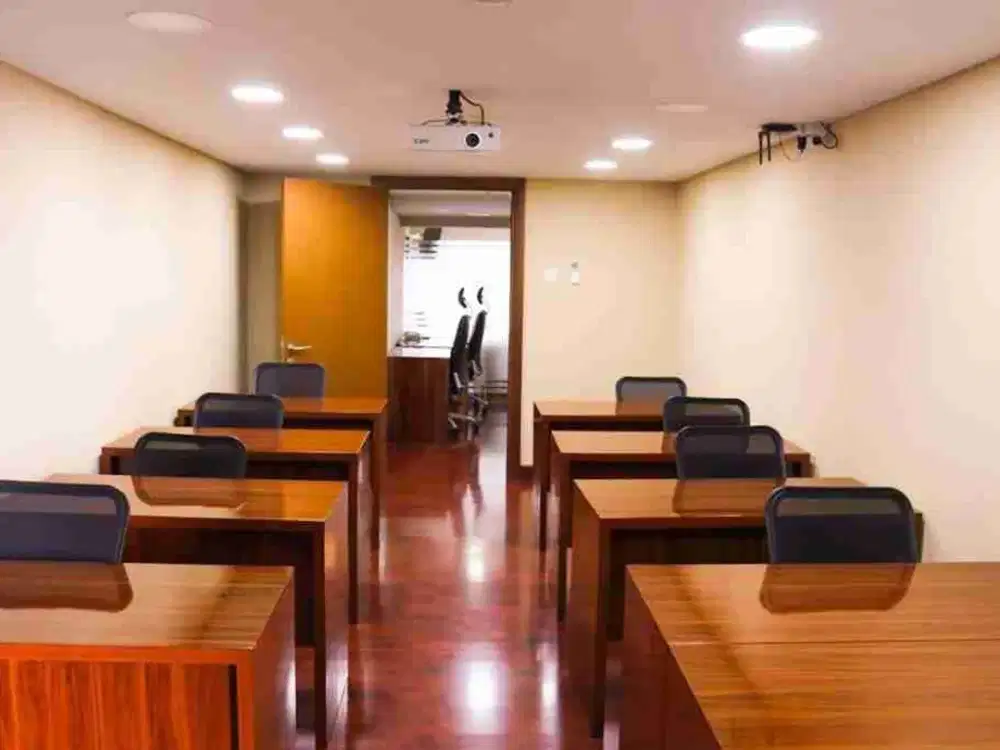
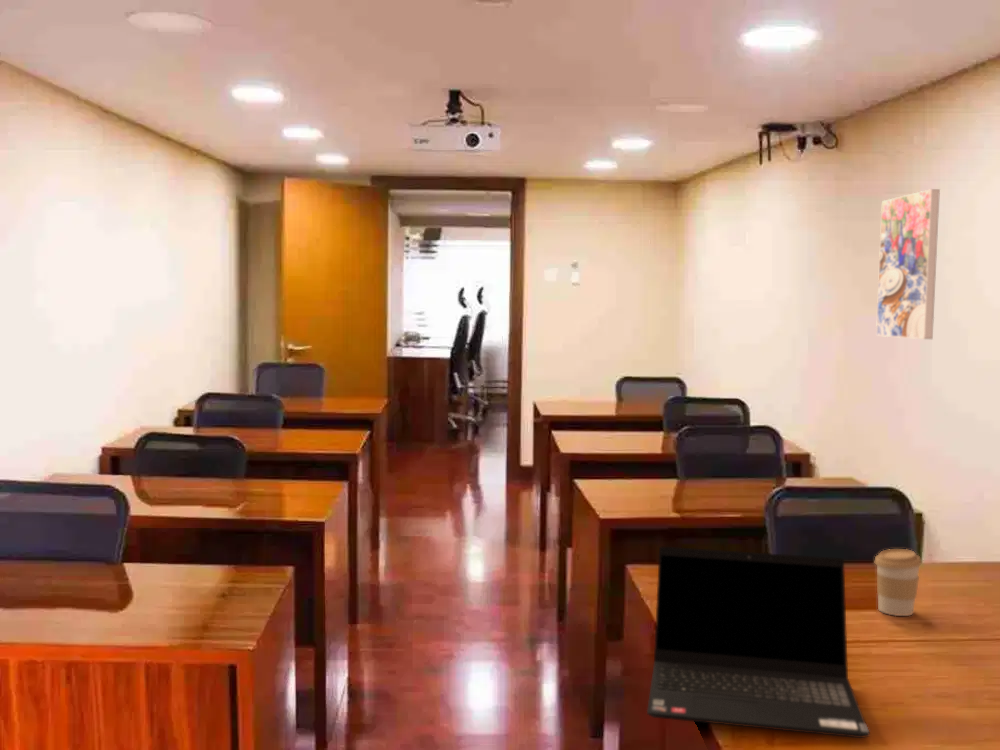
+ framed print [875,188,941,340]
+ coffee cup [874,548,922,617]
+ laptop computer [646,546,871,739]
